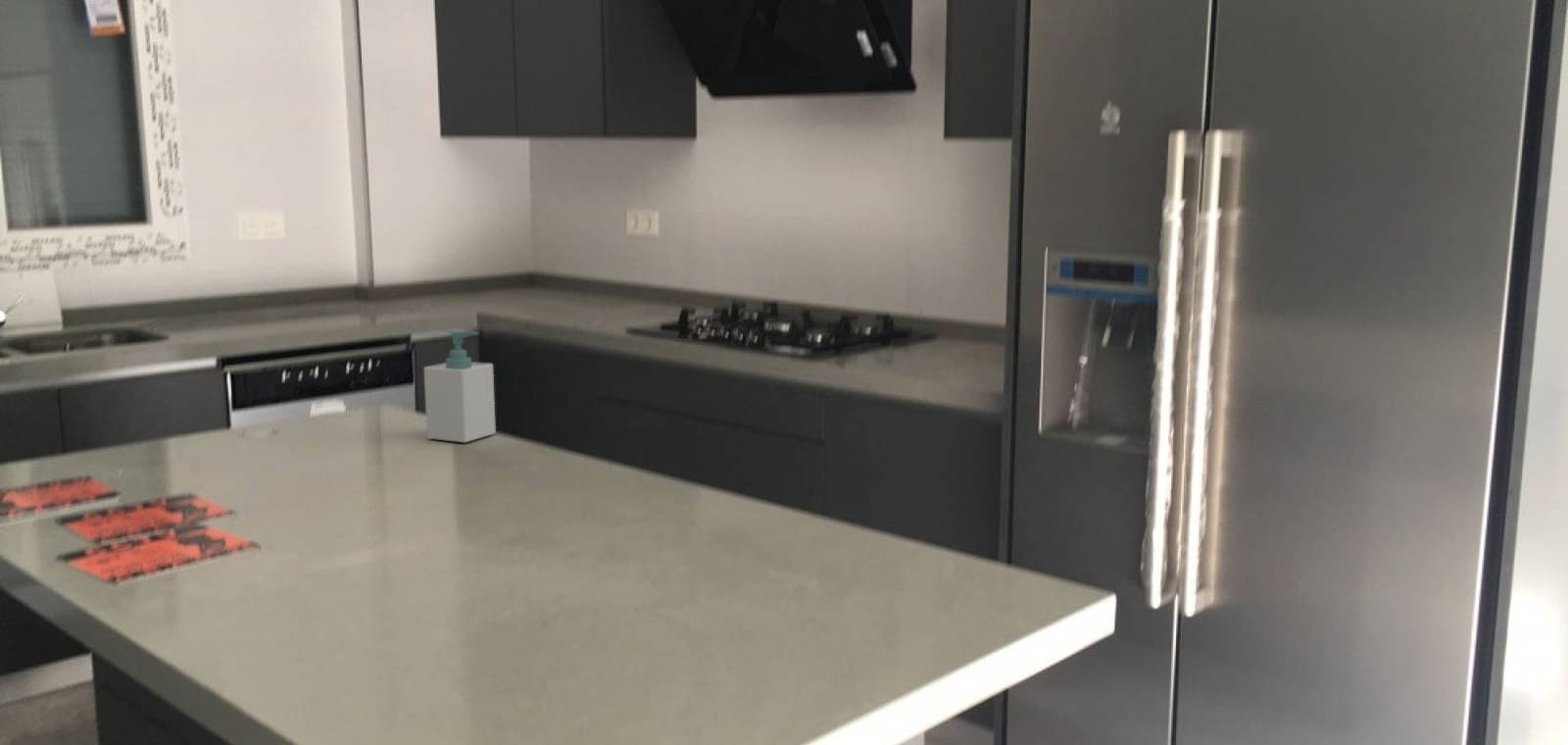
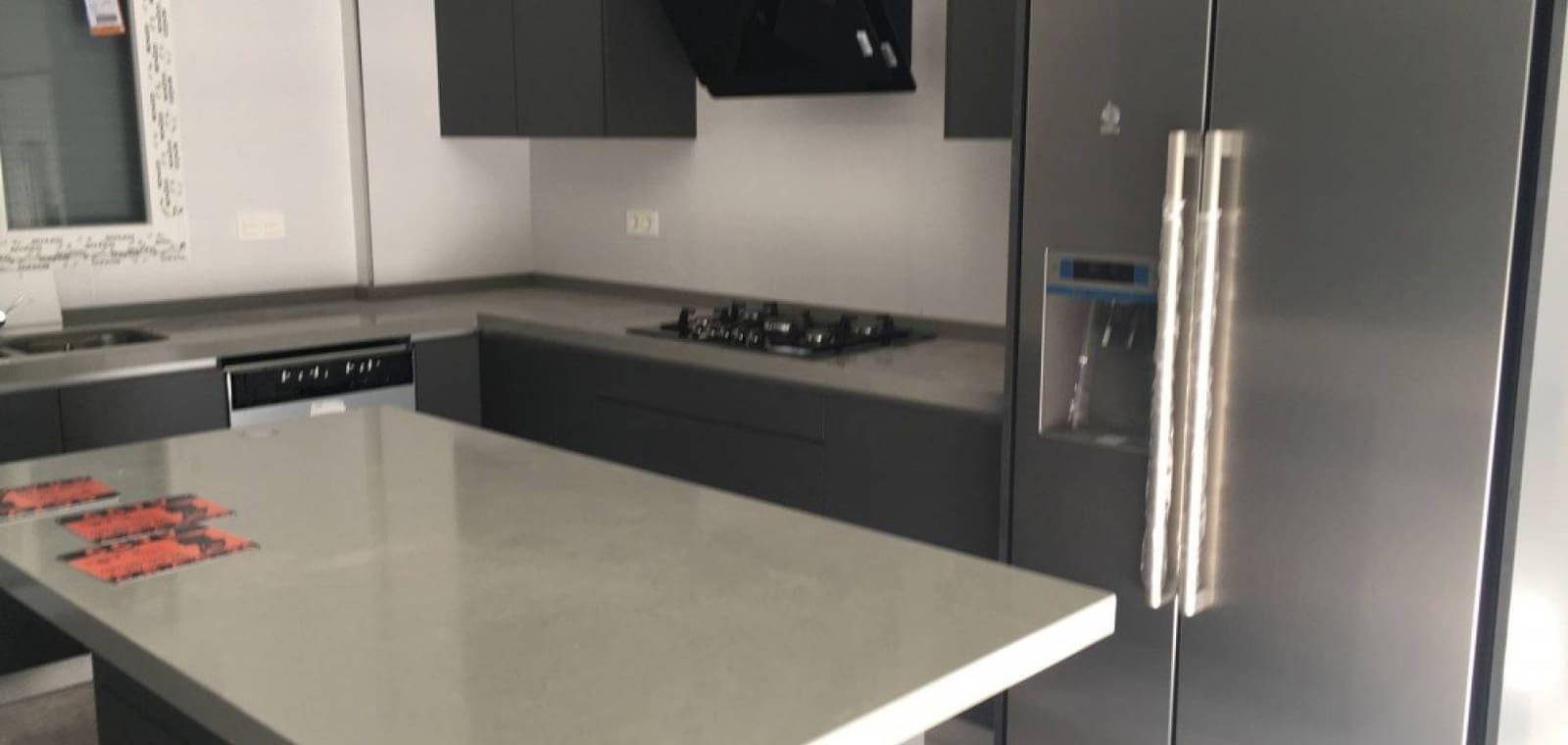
- soap bottle [423,328,497,443]
